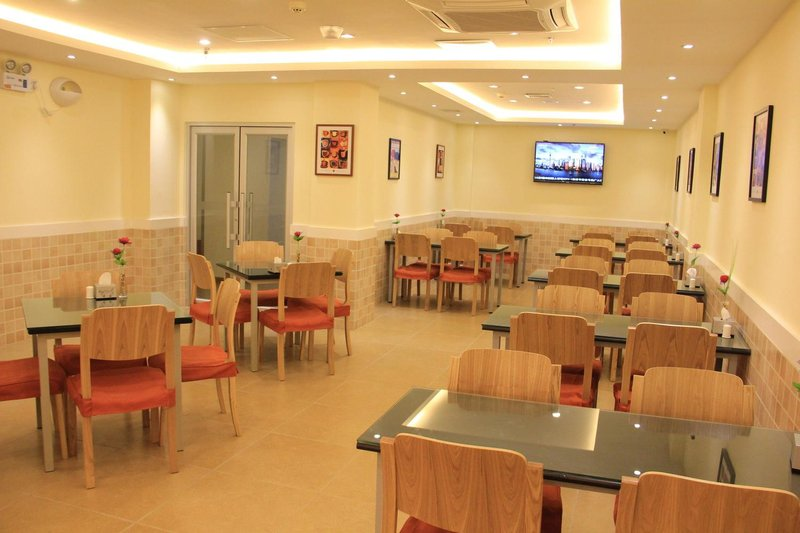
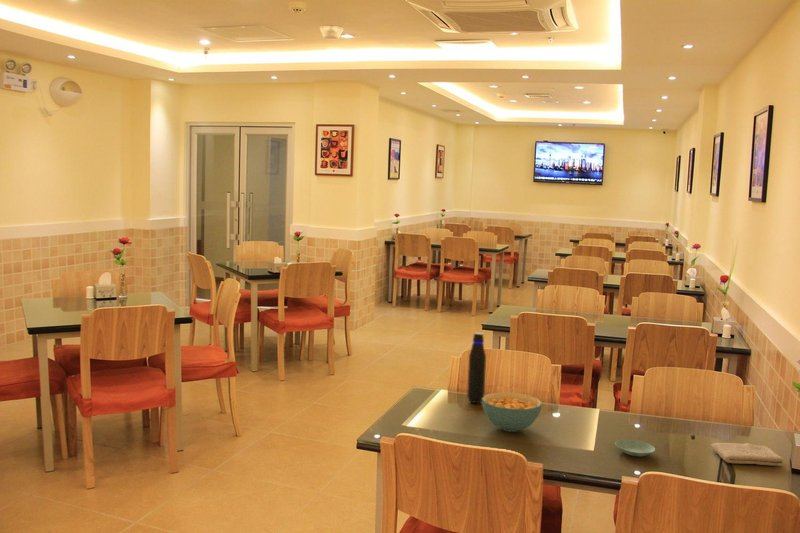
+ water bottle [466,332,487,404]
+ washcloth [710,441,785,467]
+ cereal bowl [481,392,543,433]
+ saucer [614,439,656,458]
